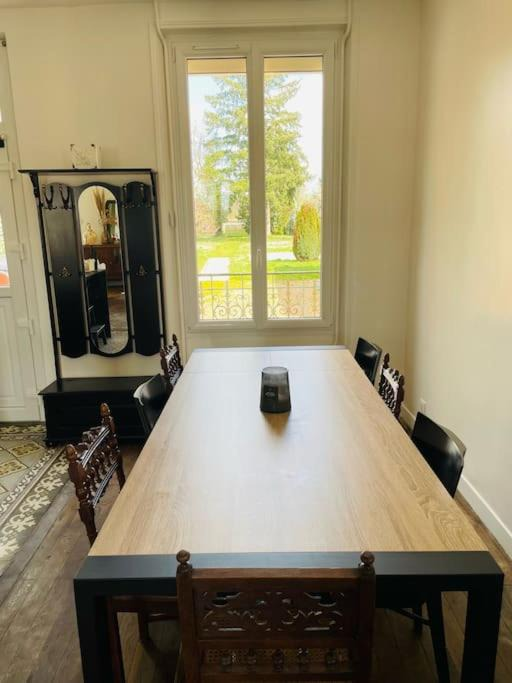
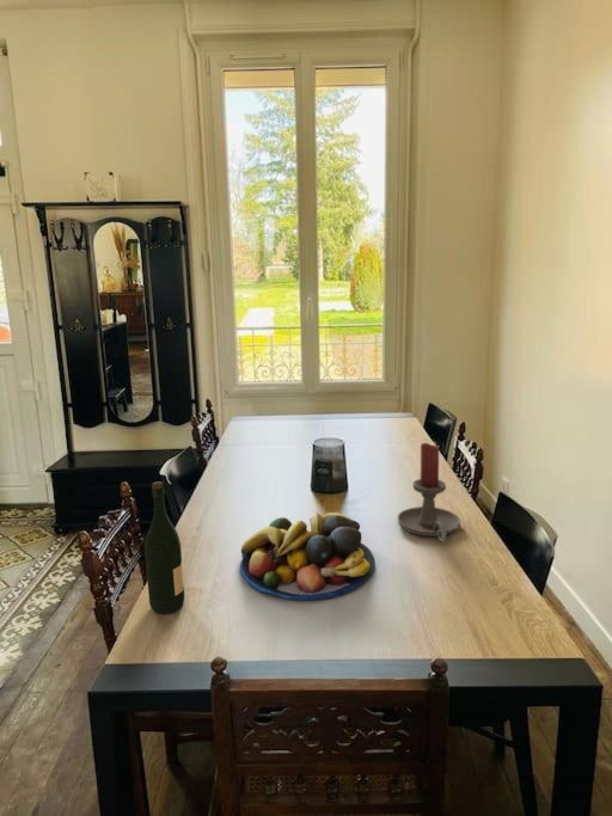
+ candle holder [396,442,461,542]
+ wine bottle [143,480,185,615]
+ fruit bowl [239,511,377,601]
